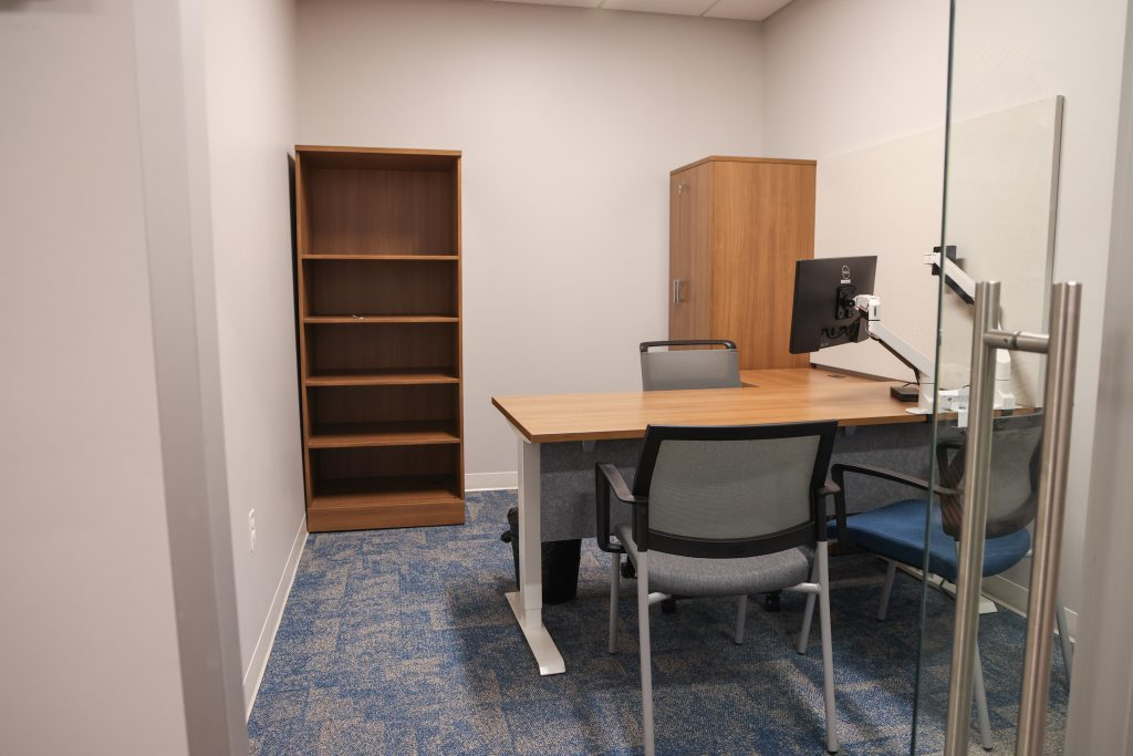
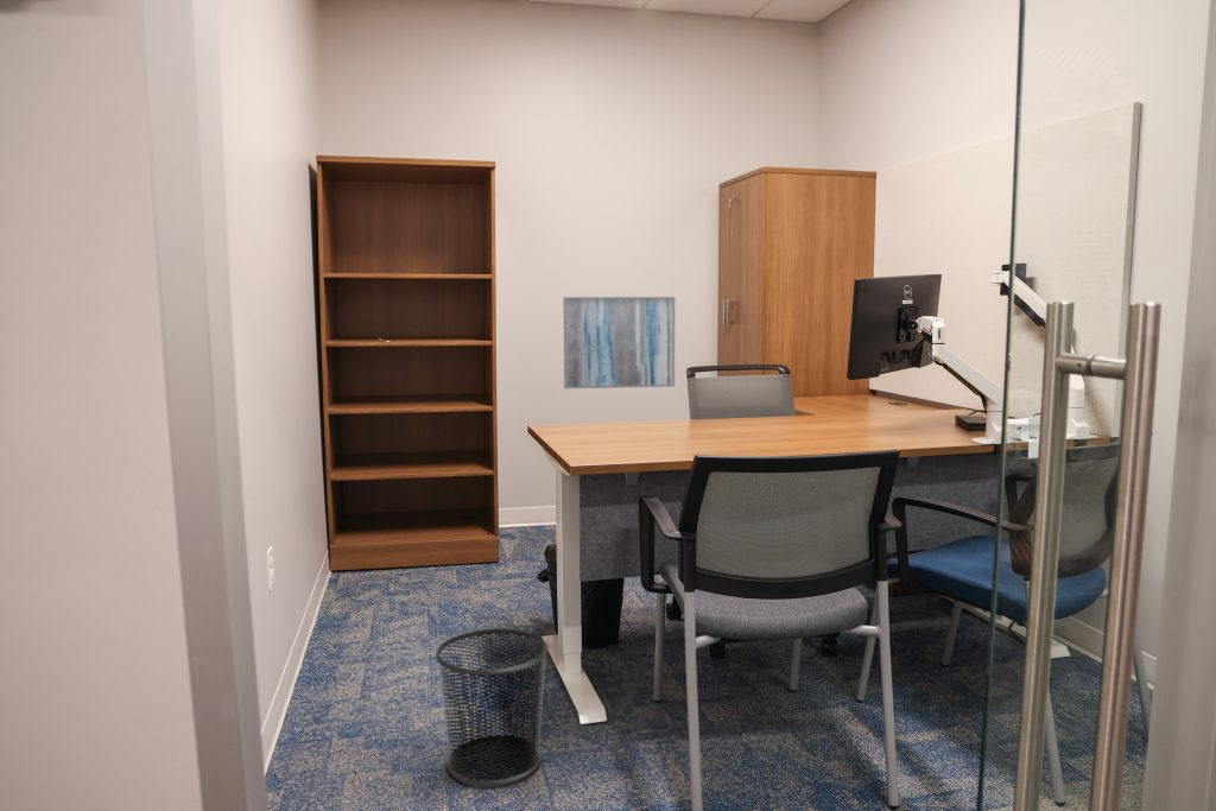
+ waste bin [435,627,550,787]
+ wall art [563,296,676,389]
